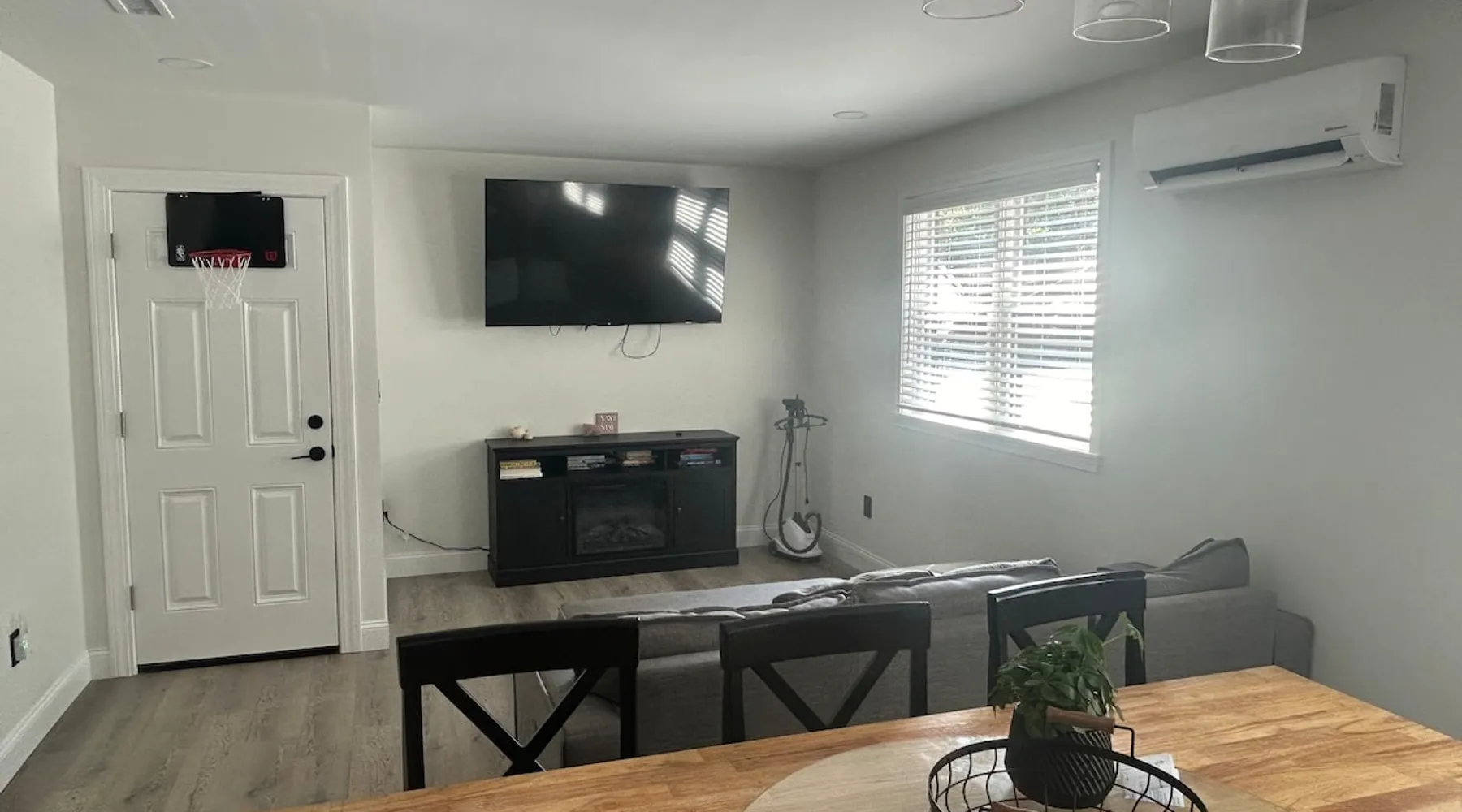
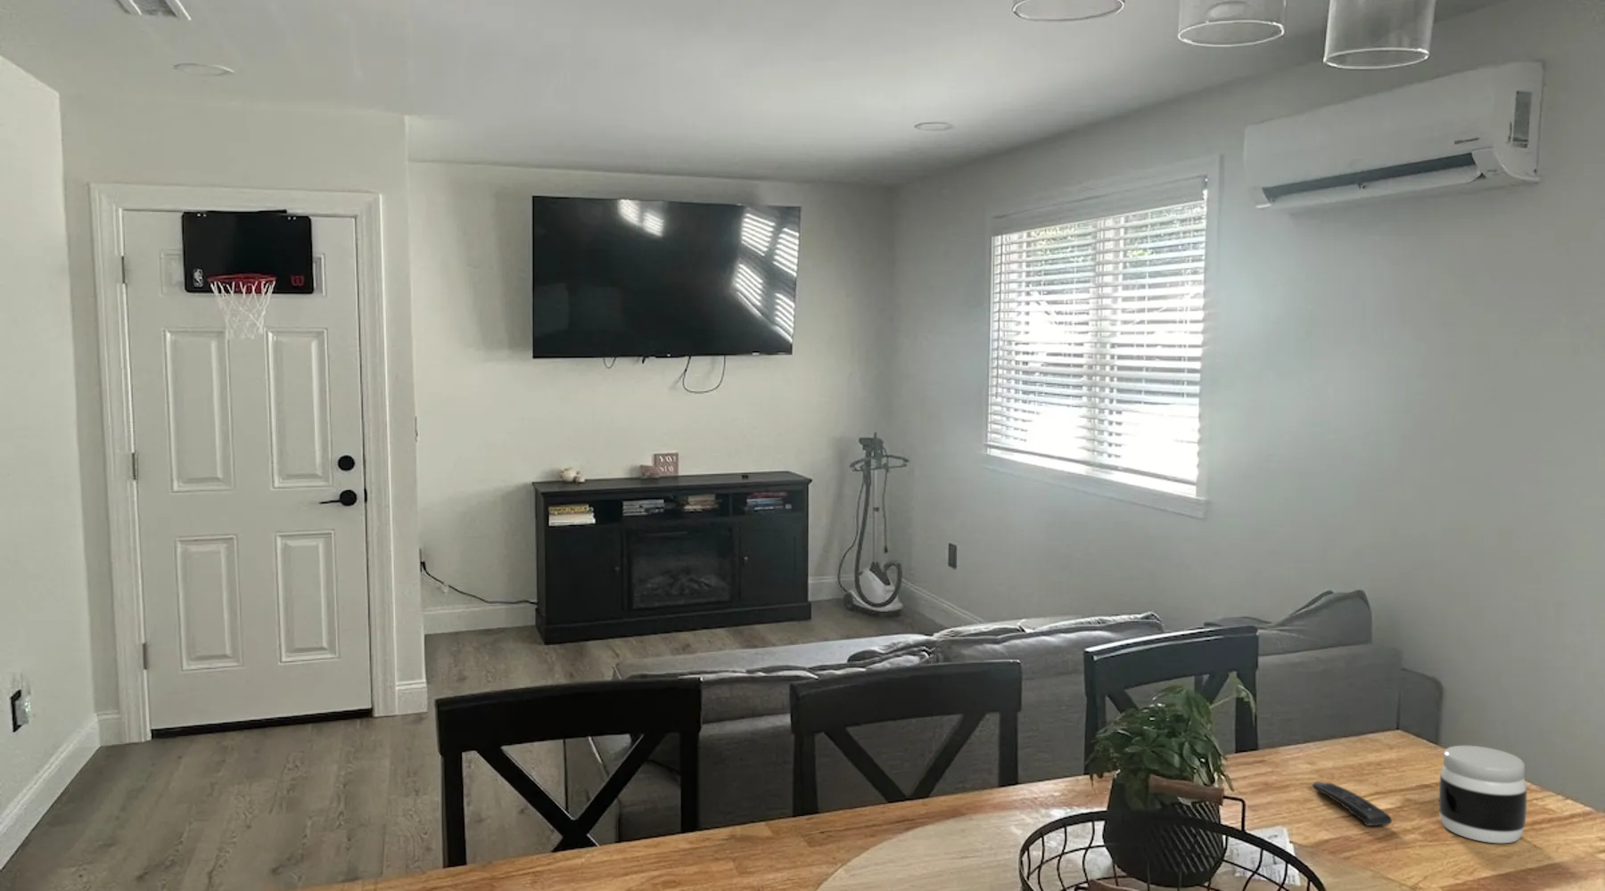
+ remote control [1311,780,1393,827]
+ jar [1438,745,1527,844]
